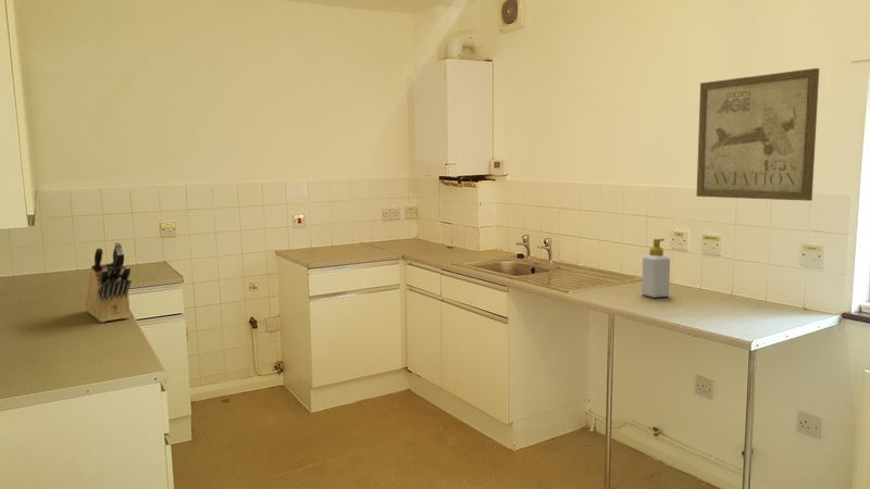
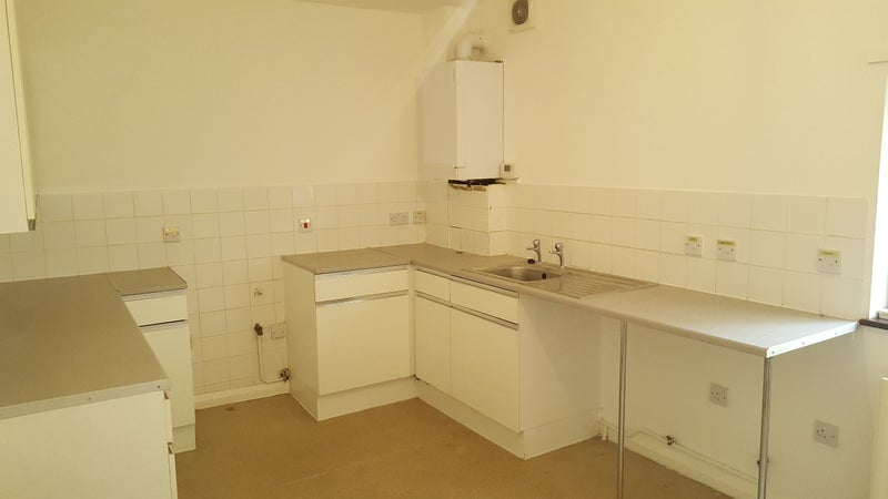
- knife block [85,241,133,323]
- wall art [695,67,820,202]
- soap bottle [641,238,671,299]
